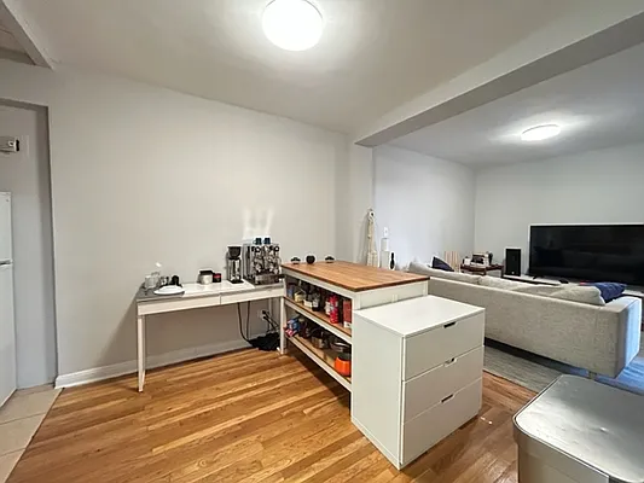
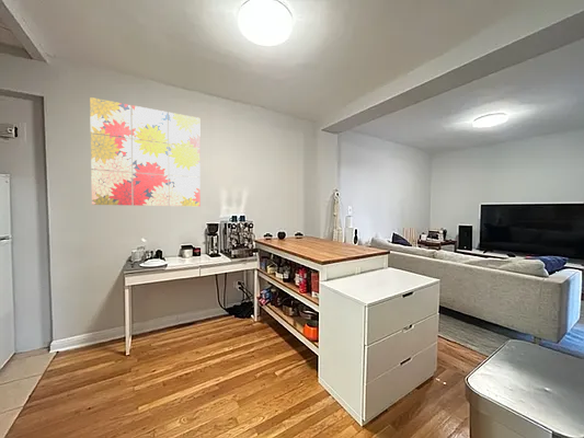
+ wall art [89,96,202,207]
